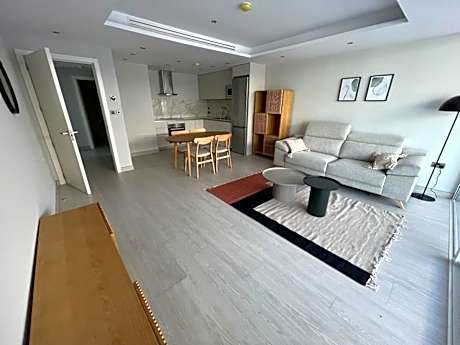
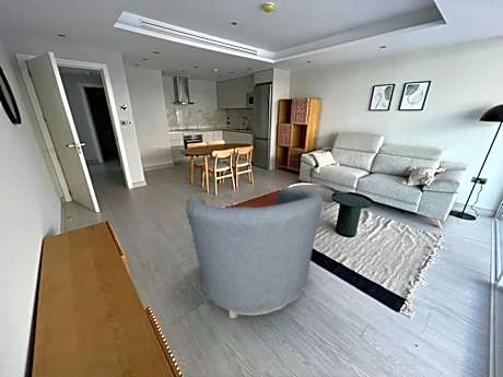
+ armchair [185,186,325,320]
